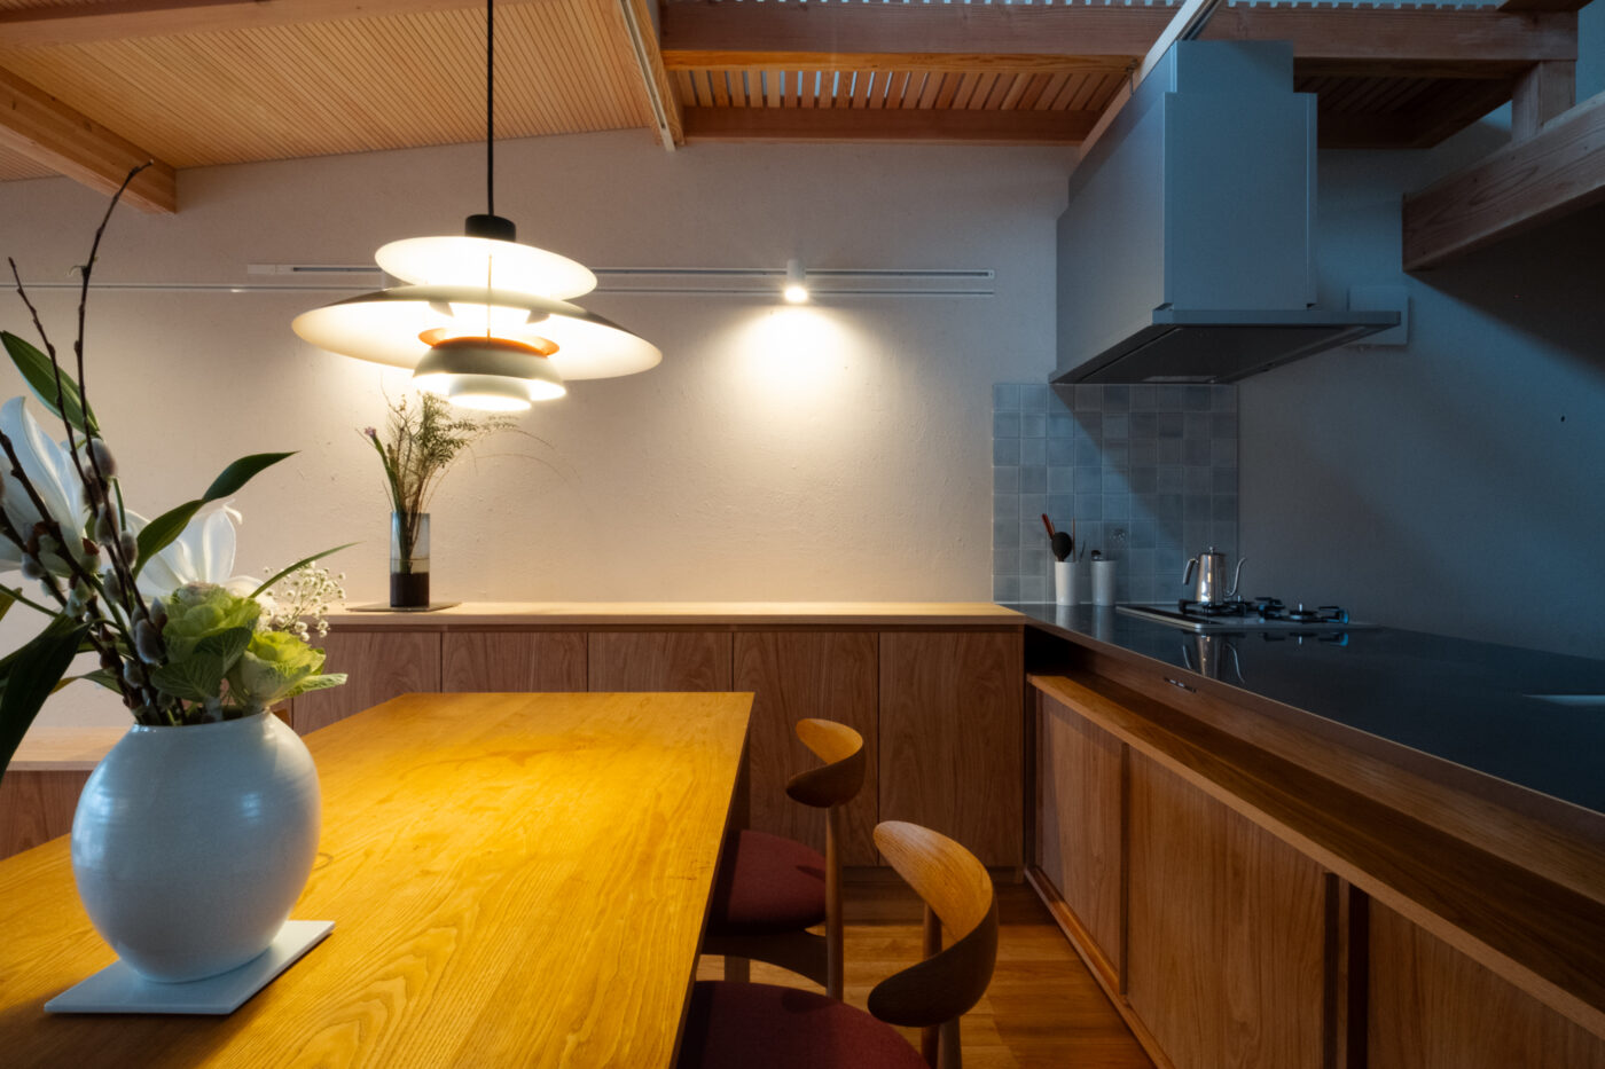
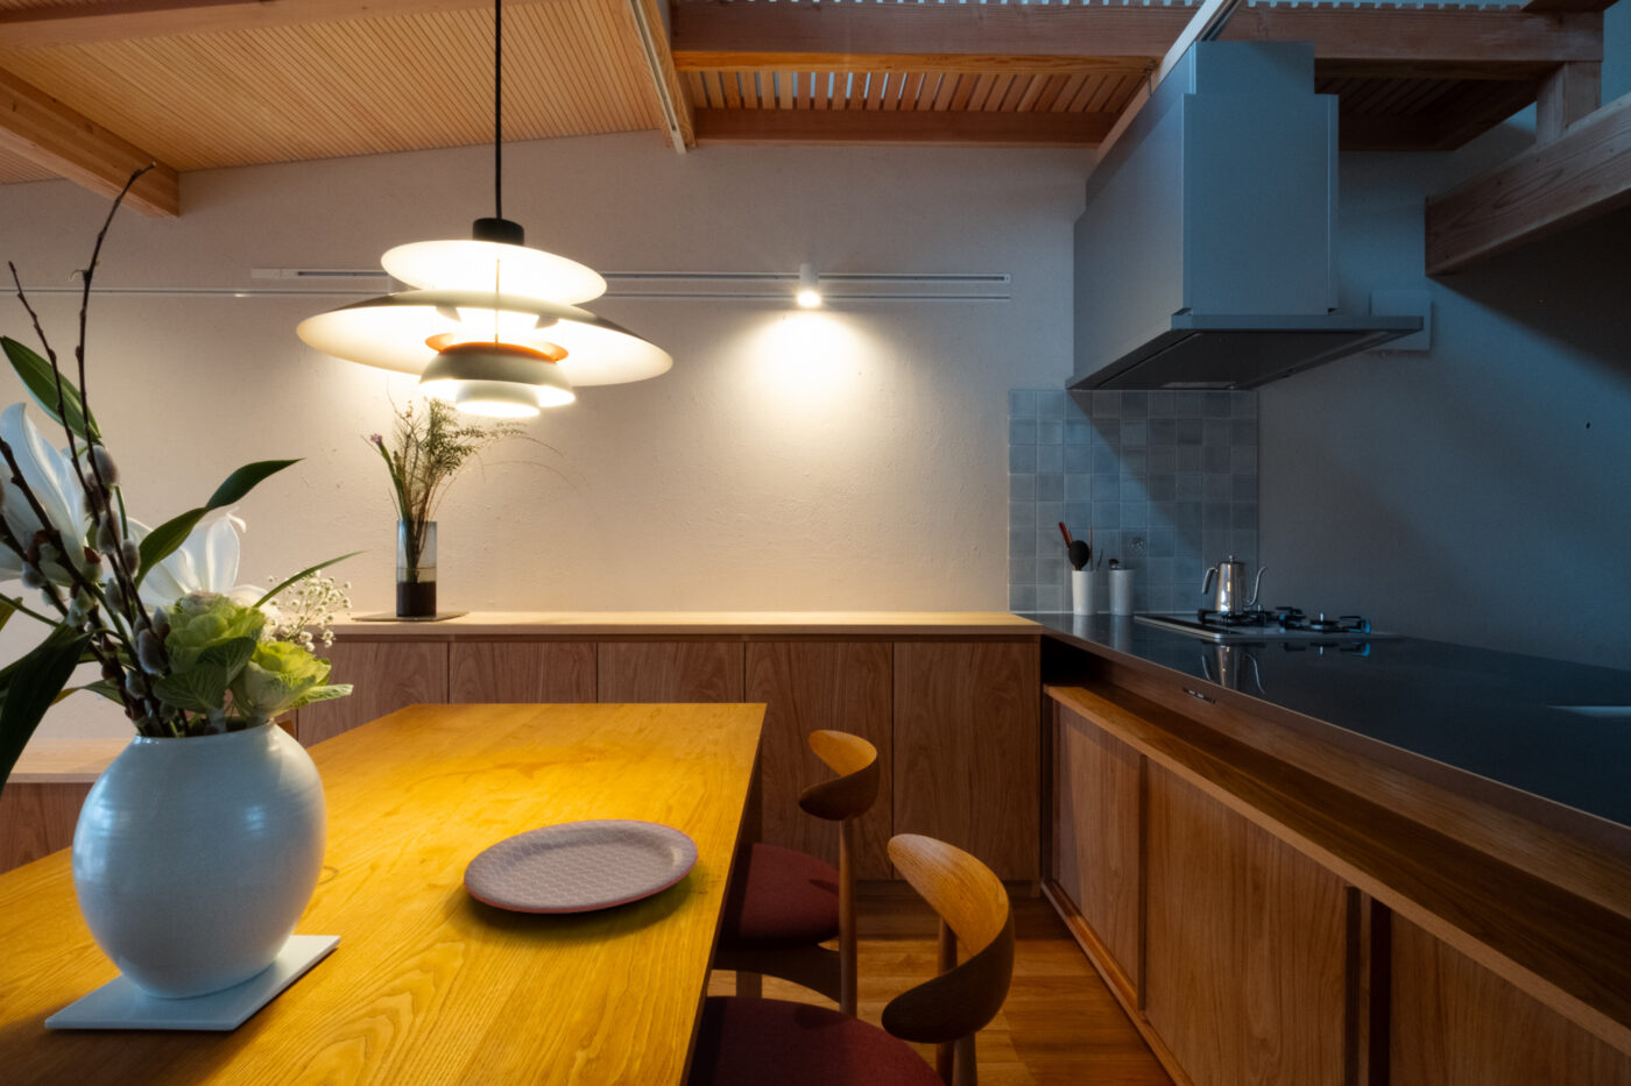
+ plate [462,818,698,914]
